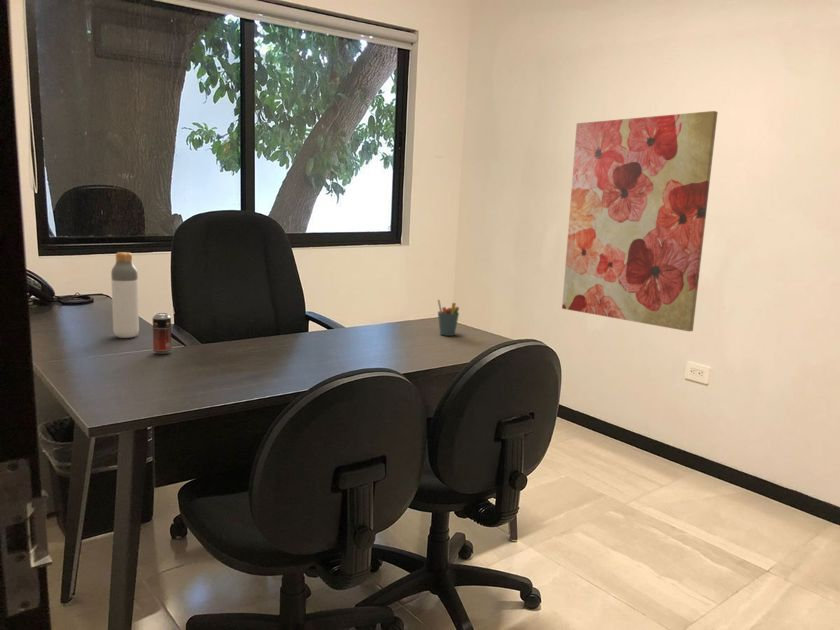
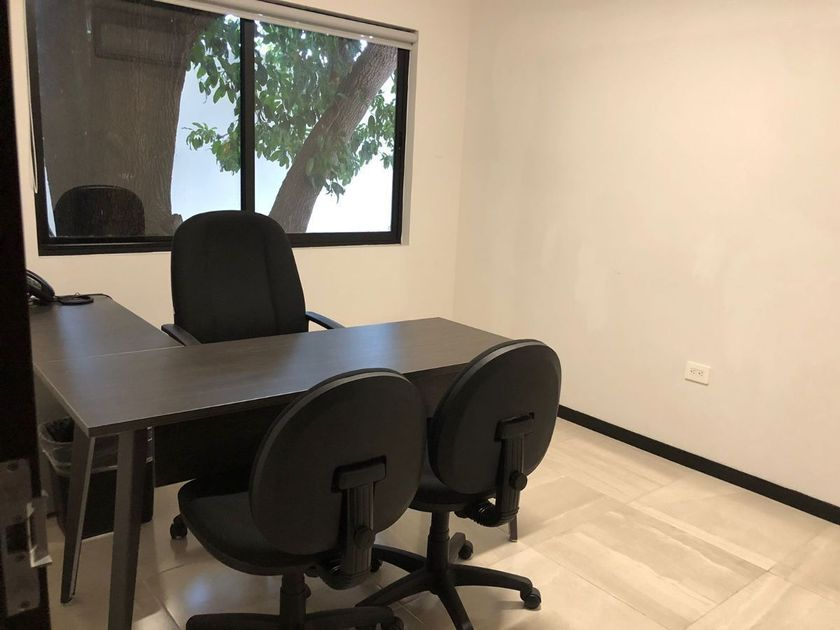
- wall art [561,110,719,333]
- bottle [110,251,140,339]
- pen holder [437,299,460,337]
- beverage can [152,312,172,355]
